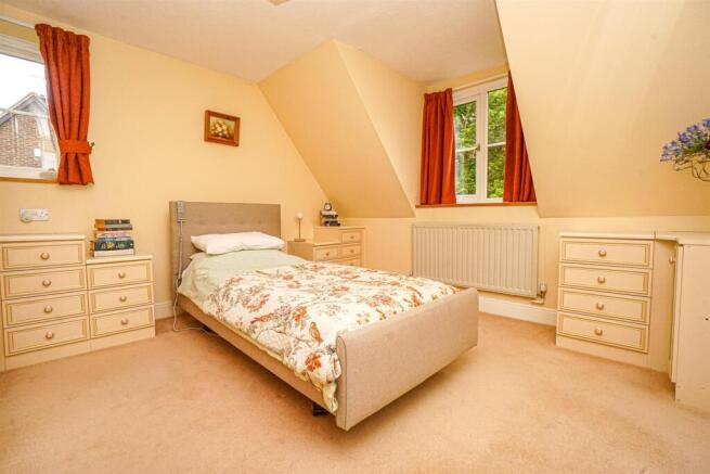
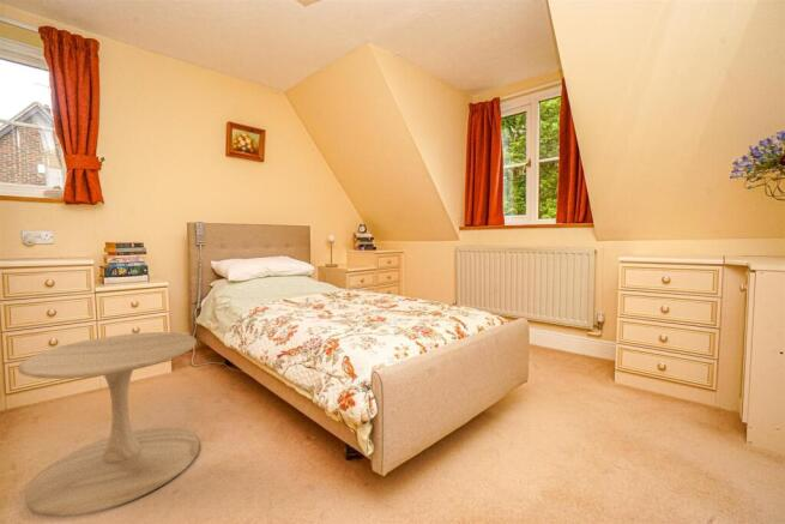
+ side table [17,331,200,518]
